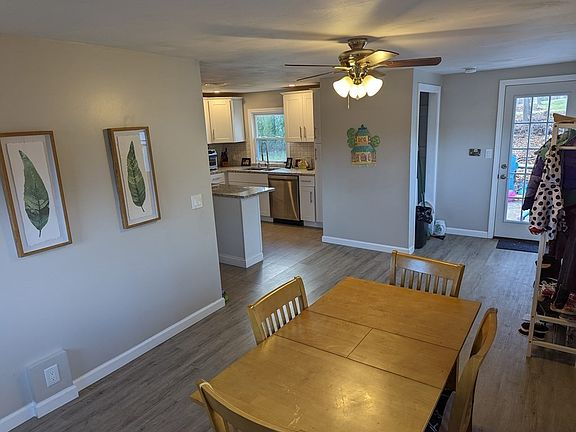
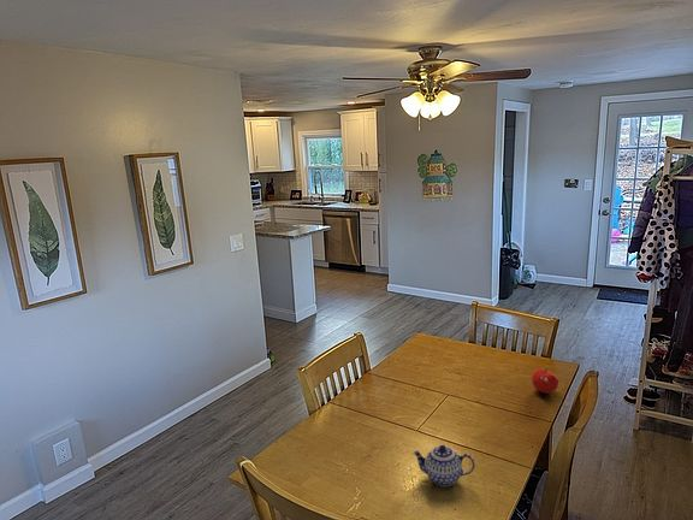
+ fruit [531,367,559,395]
+ teapot [411,444,476,488]
